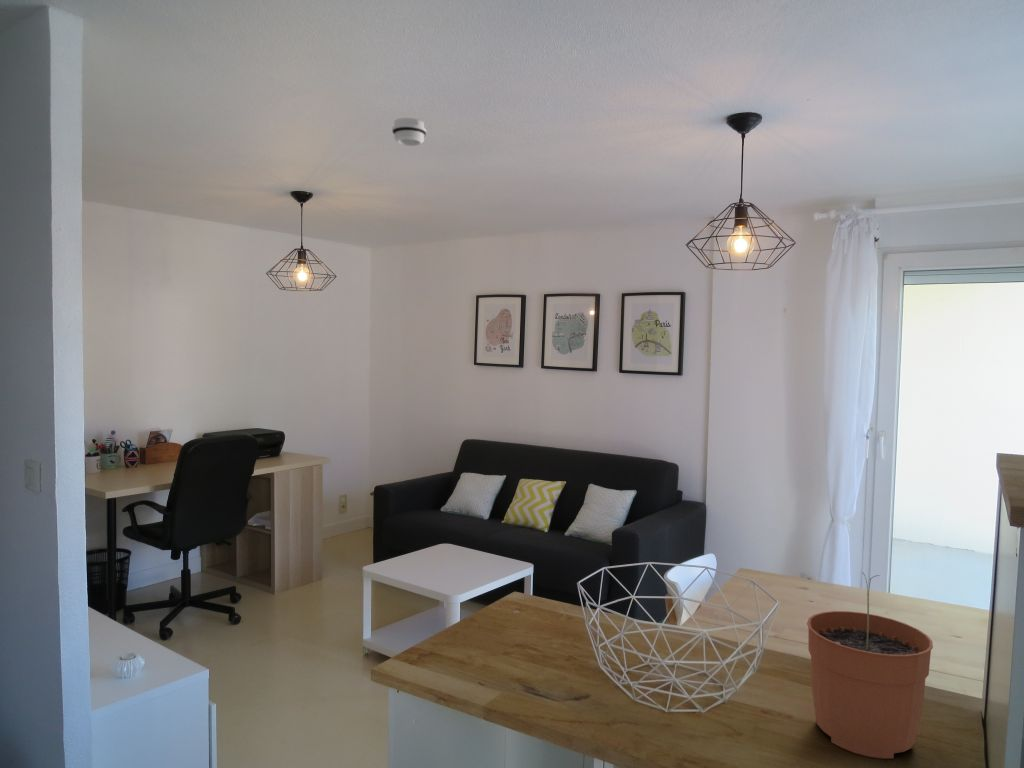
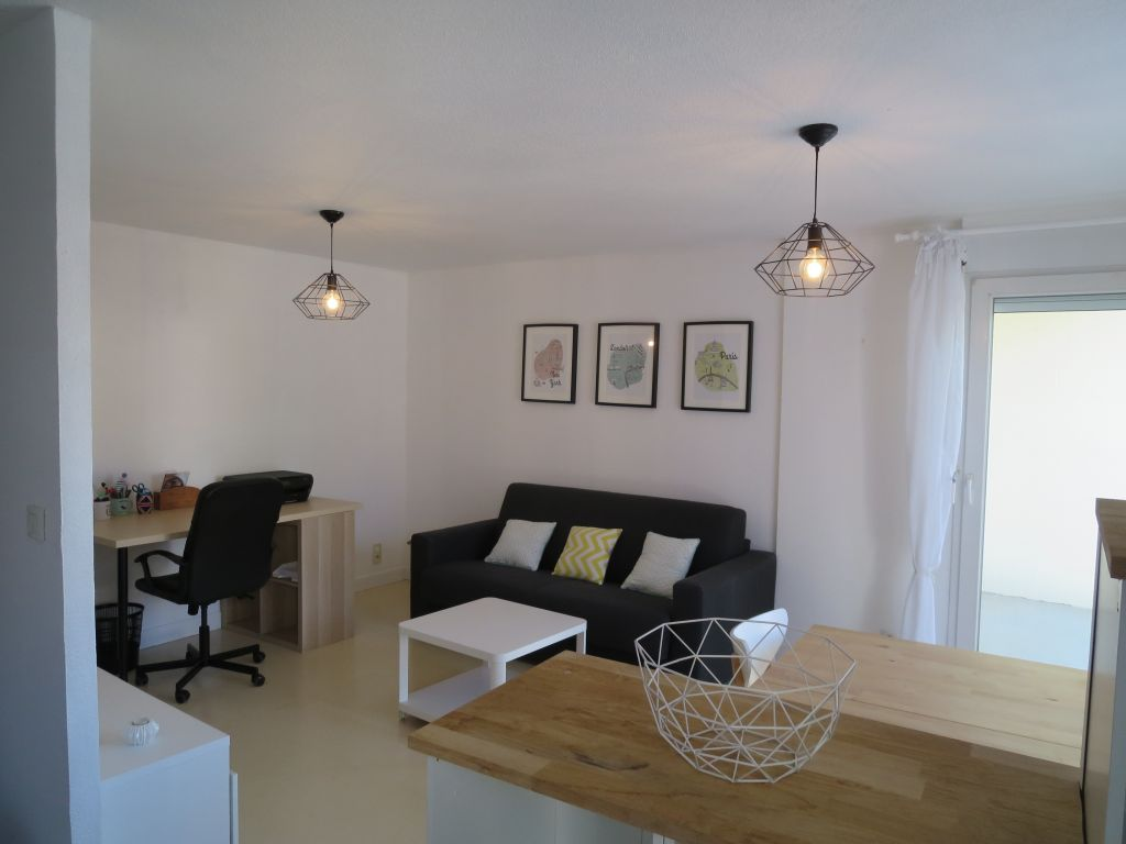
- plant pot [806,571,934,760]
- smoke detector [391,117,427,147]
